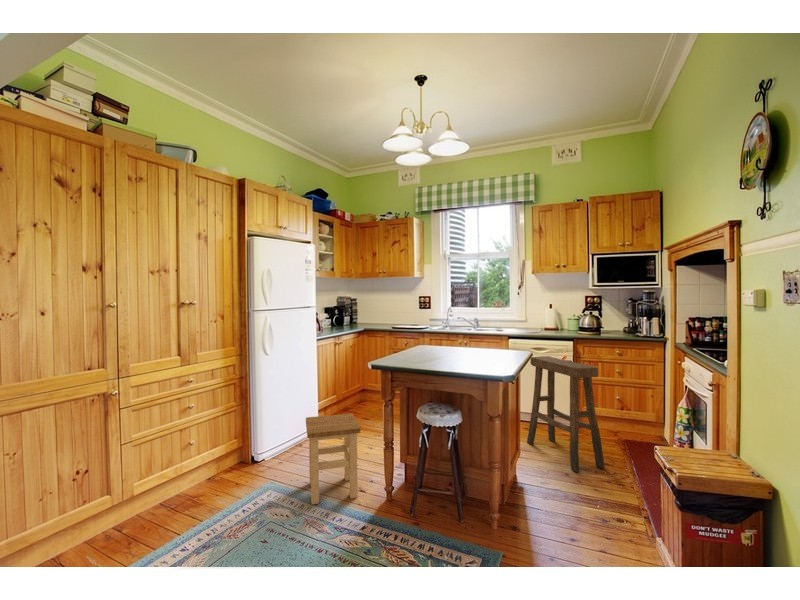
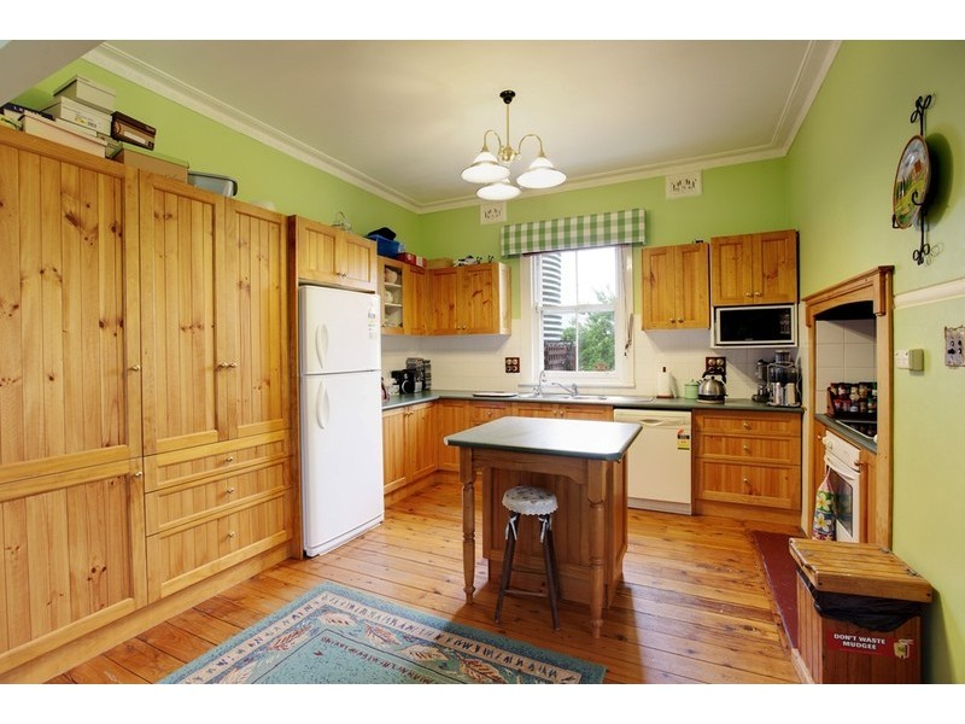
- stool [526,355,605,473]
- stool [305,412,361,505]
